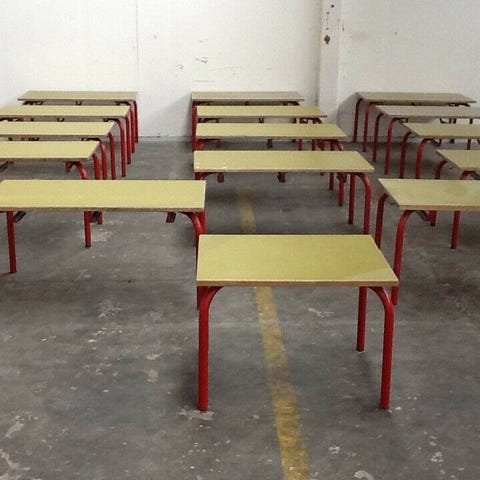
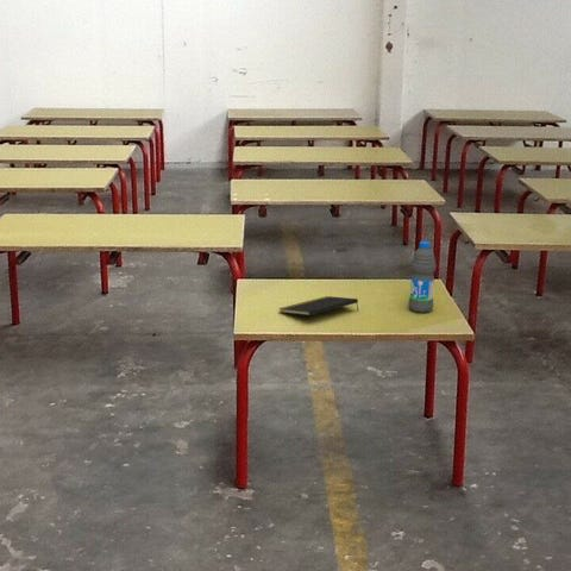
+ notepad [277,295,359,316]
+ water bottle [407,240,437,314]
